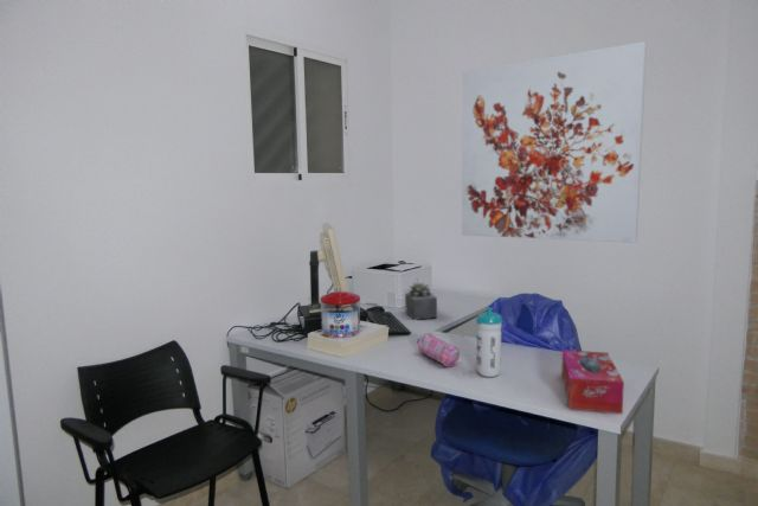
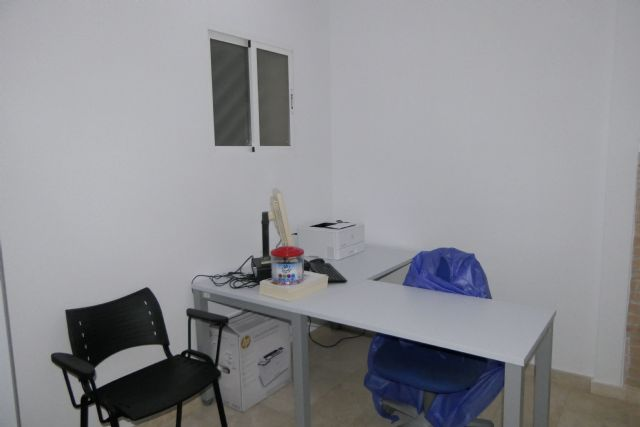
- pencil case [416,332,461,367]
- wall art [461,40,648,244]
- tissue box [560,348,625,415]
- succulent plant [404,281,439,321]
- water bottle [475,306,503,378]
